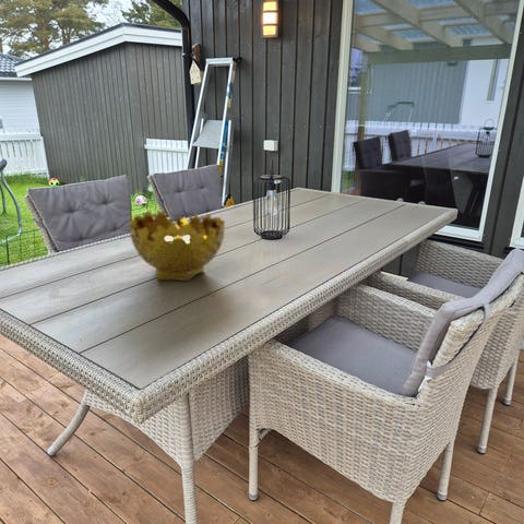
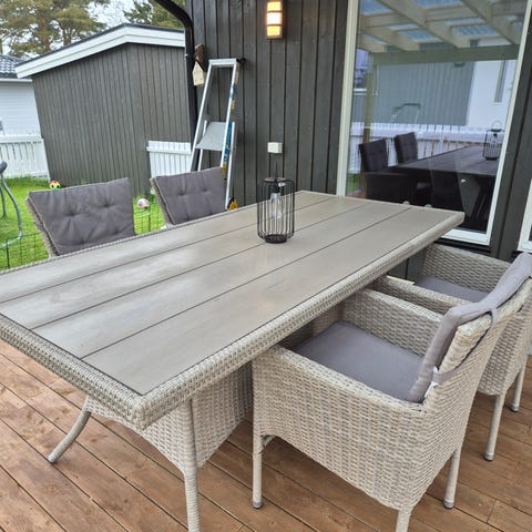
- decorative bowl [129,209,226,282]
